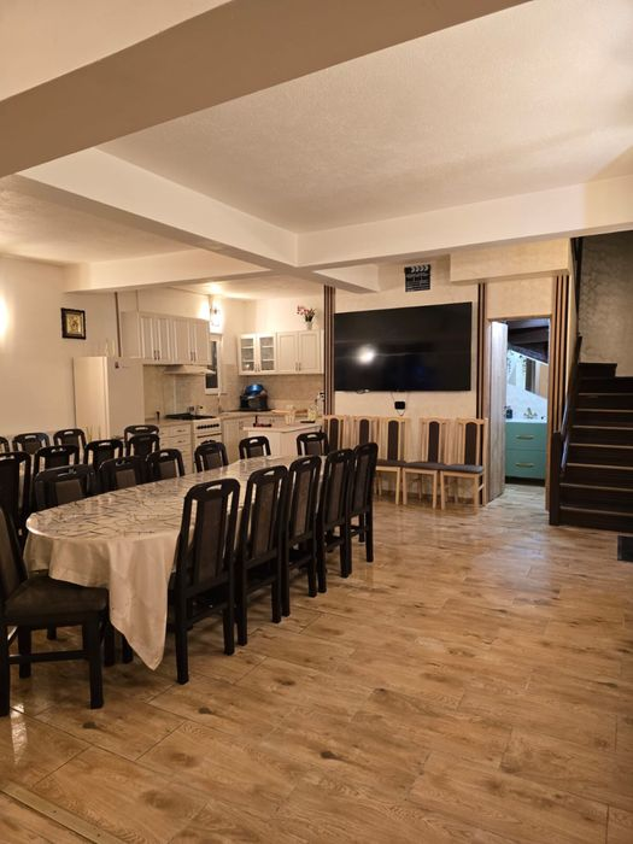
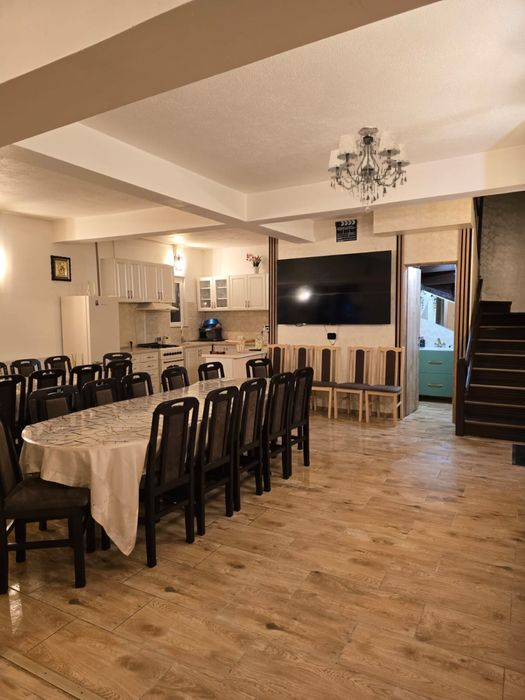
+ chandelier [327,126,411,214]
